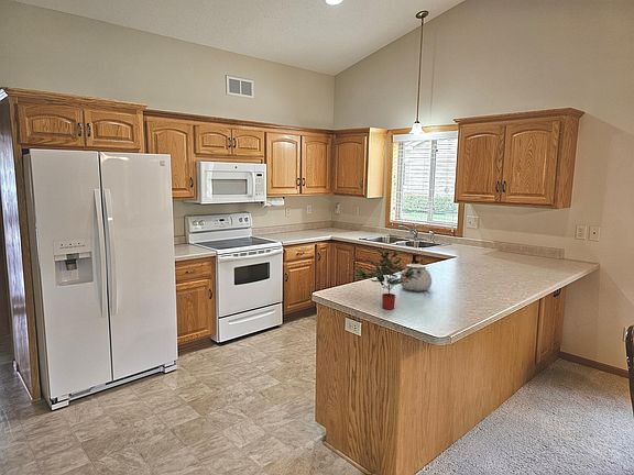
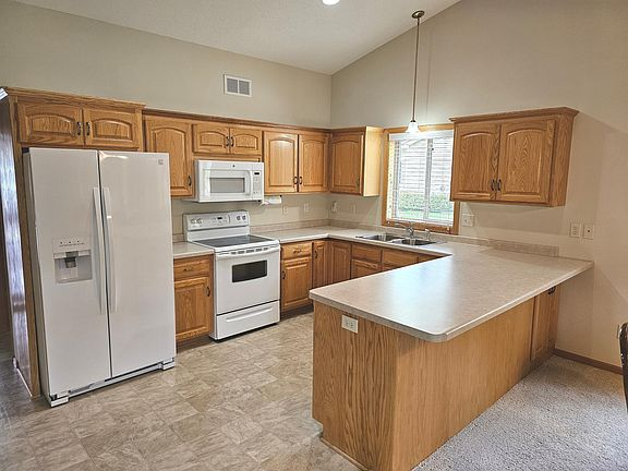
- potted plant [349,247,419,310]
- kettle [400,253,433,292]
